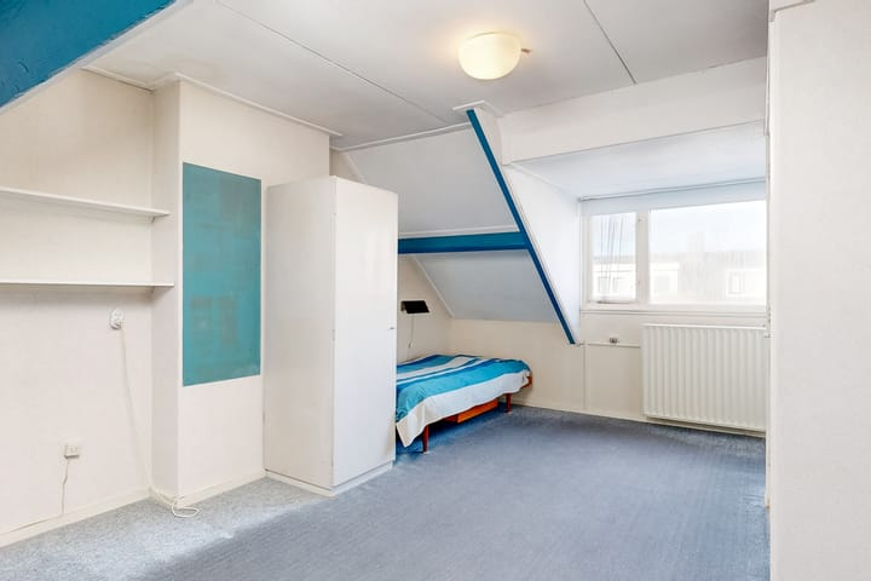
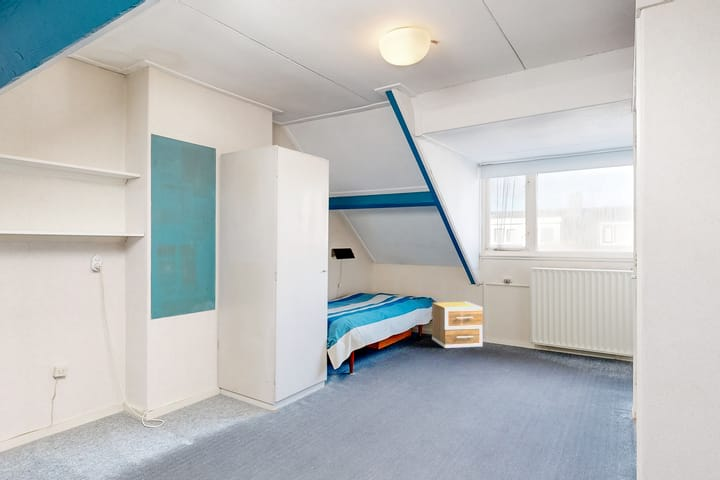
+ nightstand [431,301,484,349]
